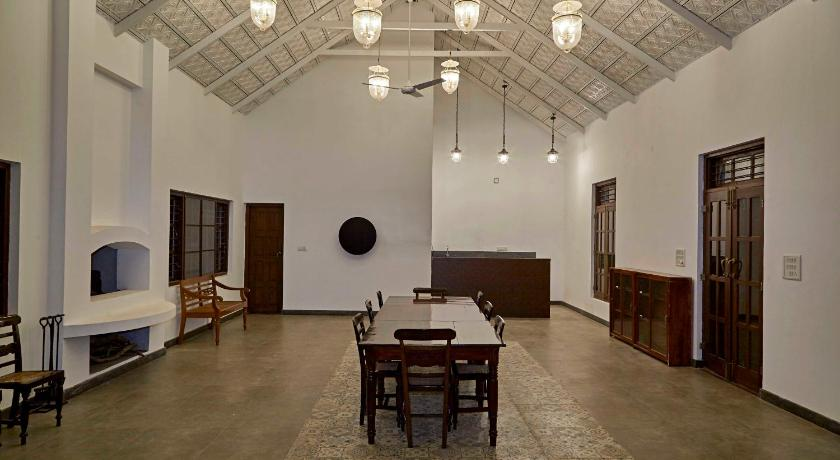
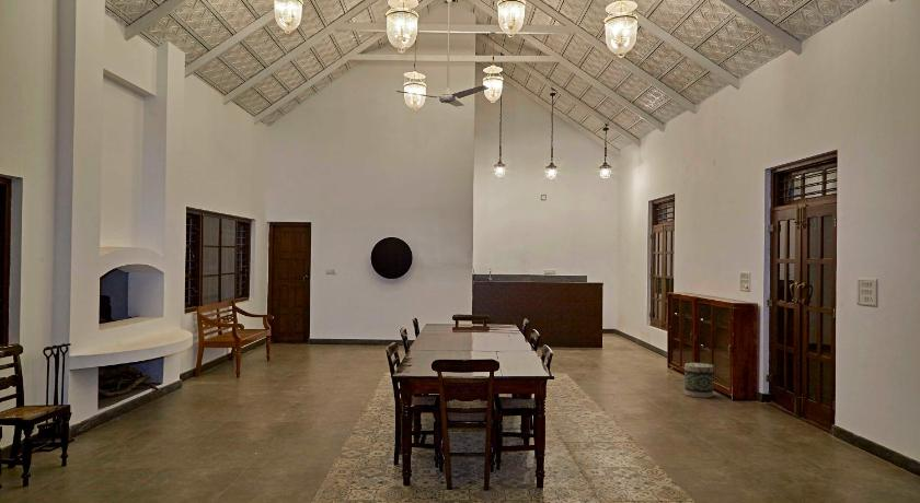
+ basket [683,362,715,399]
